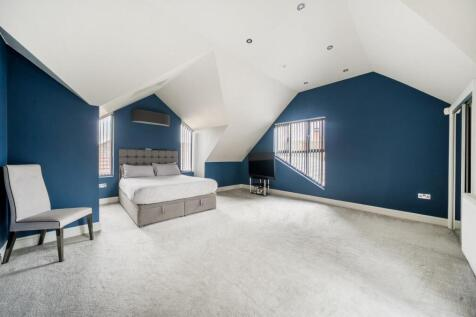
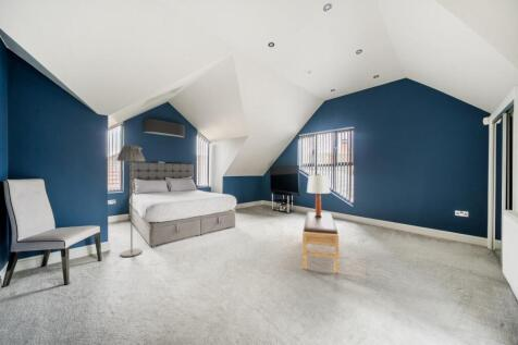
+ lamp [306,172,331,218]
+ bench [301,211,340,274]
+ floor lamp [115,145,146,258]
